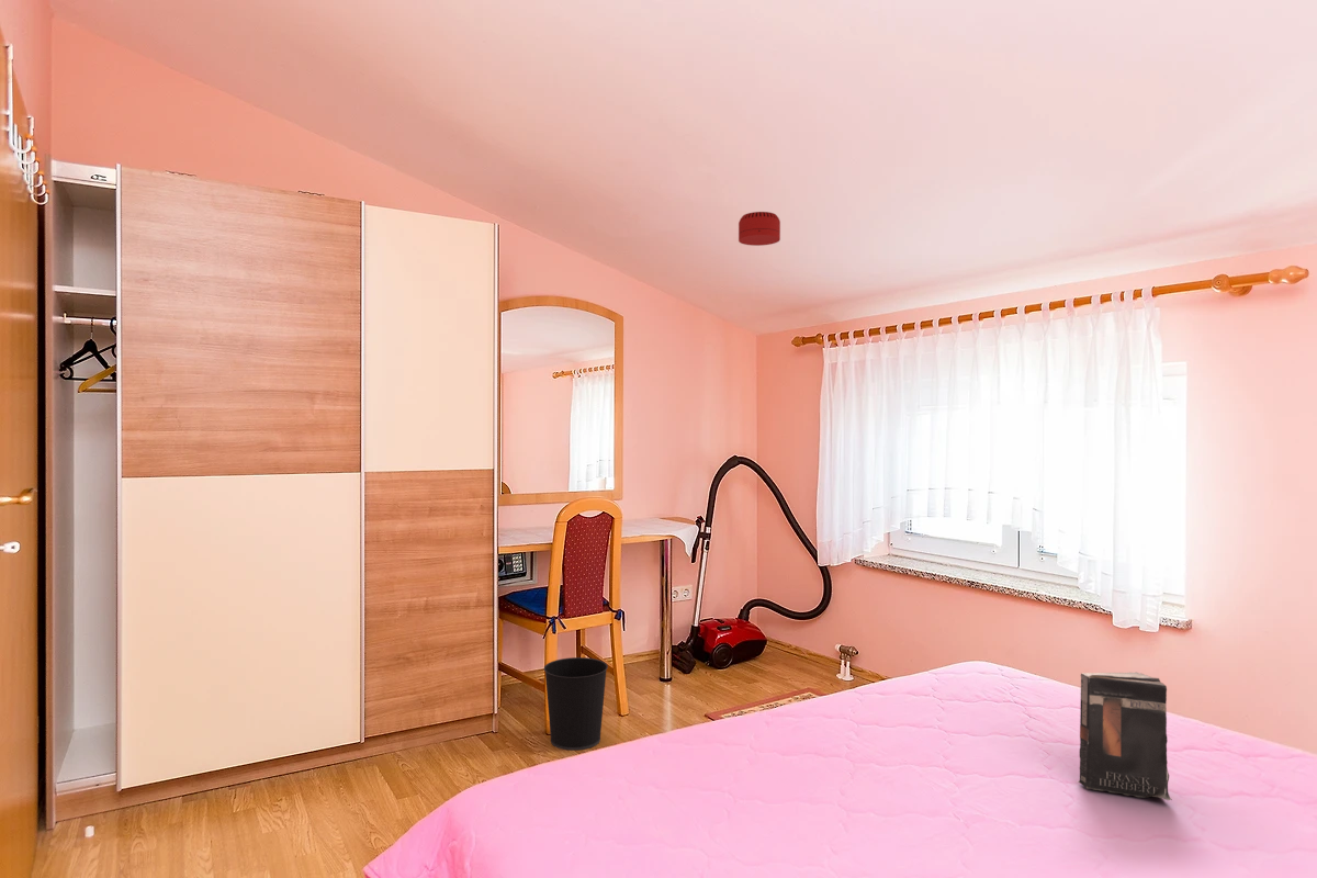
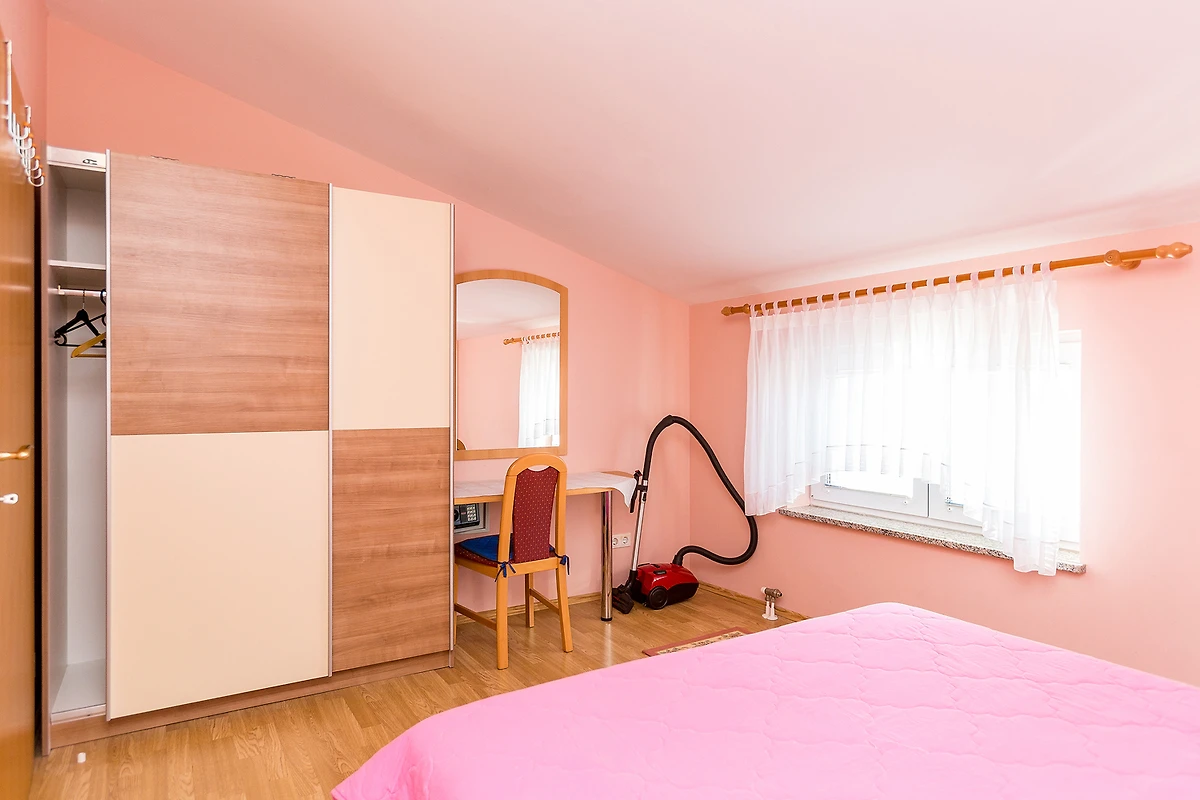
- book [1076,672,1173,801]
- wastebasket [543,656,609,752]
- smoke detector [738,211,781,247]
